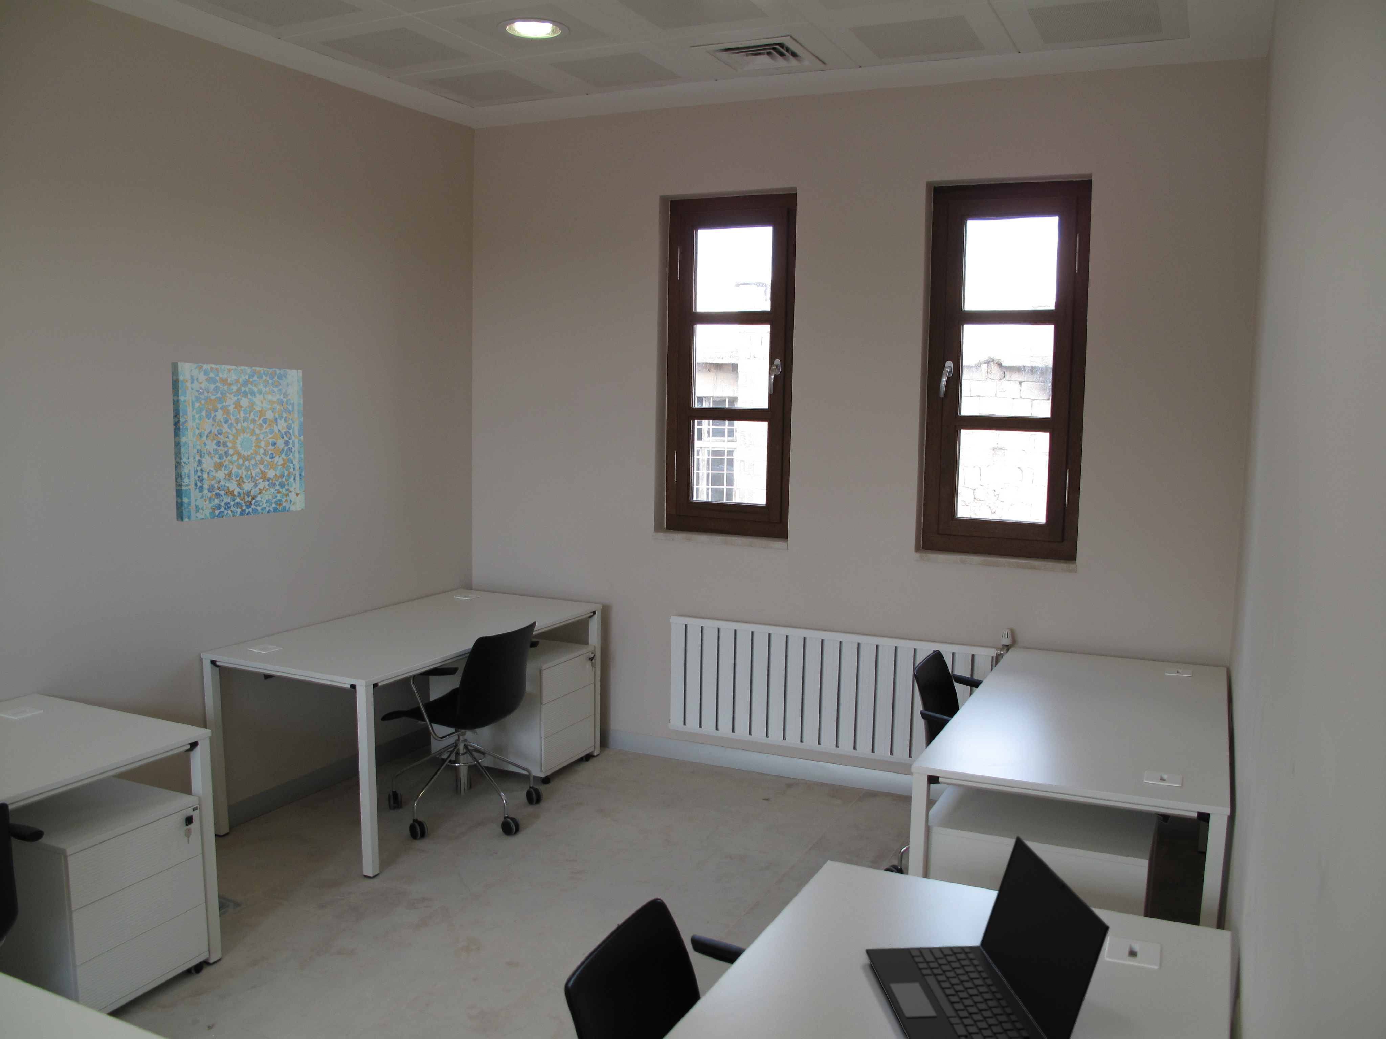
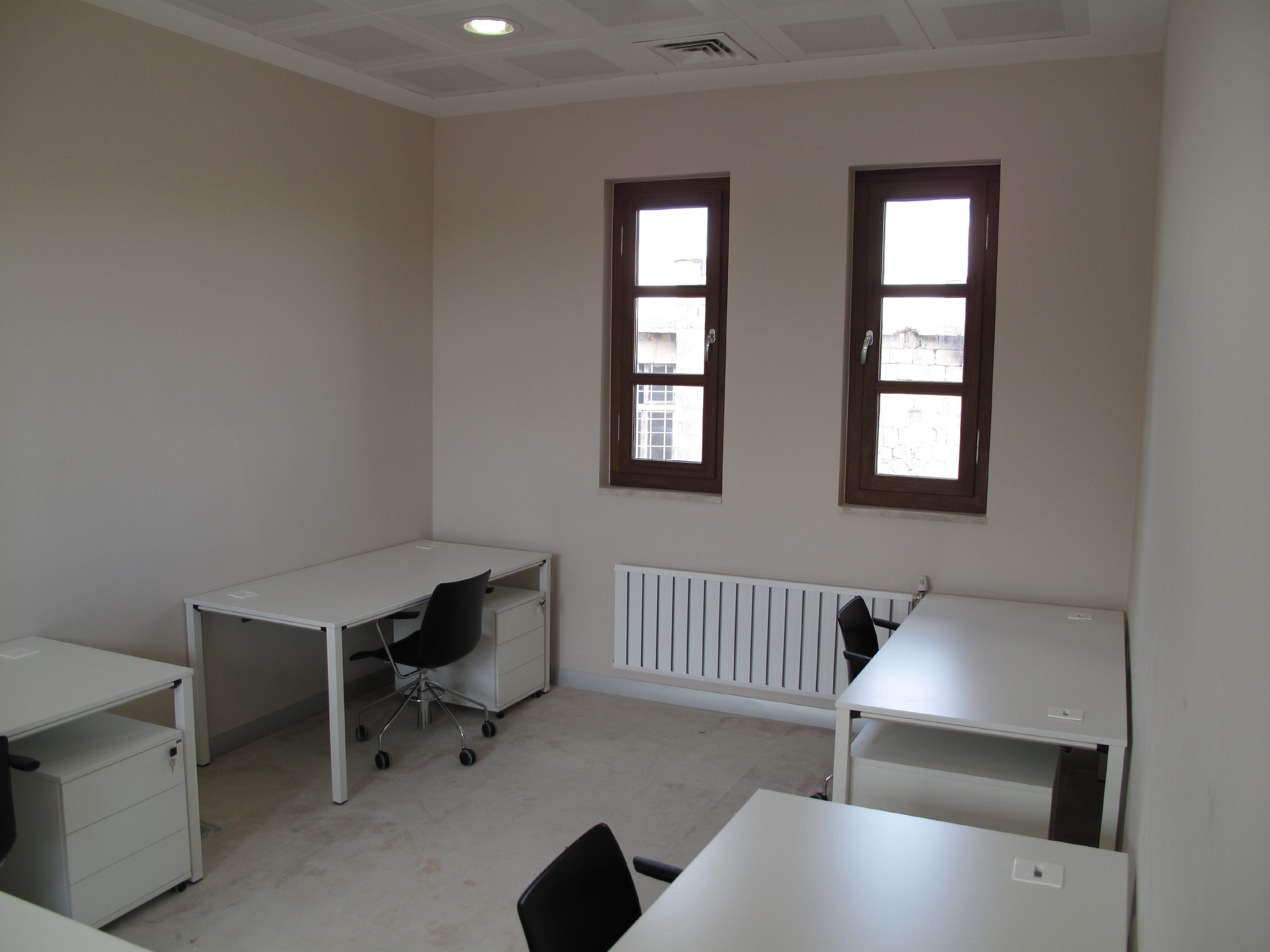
- wall art [171,361,306,522]
- laptop [865,835,1110,1039]
